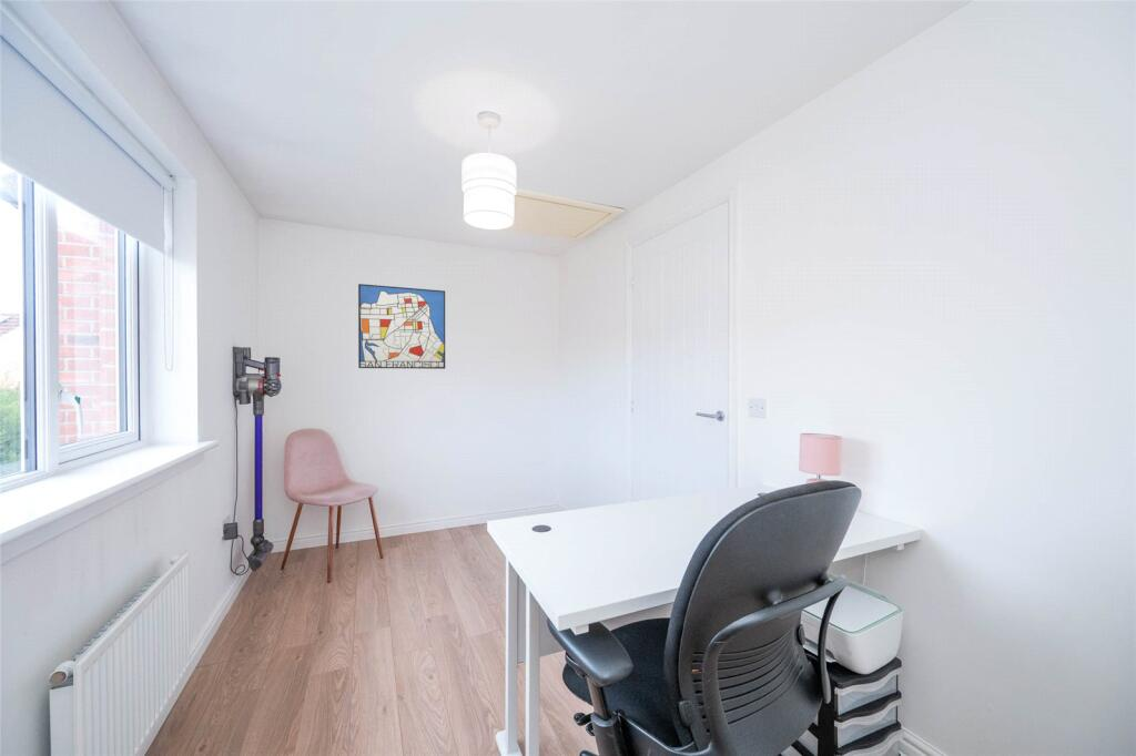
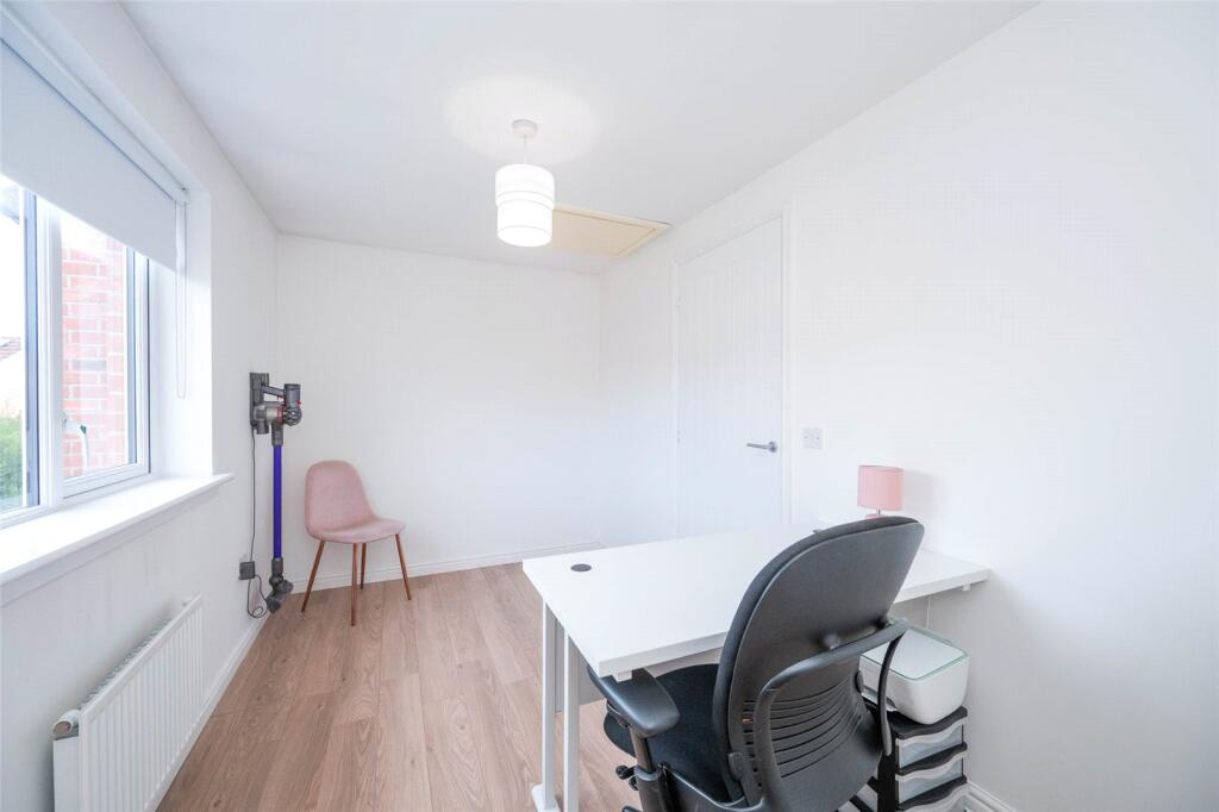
- wall art [357,283,446,370]
